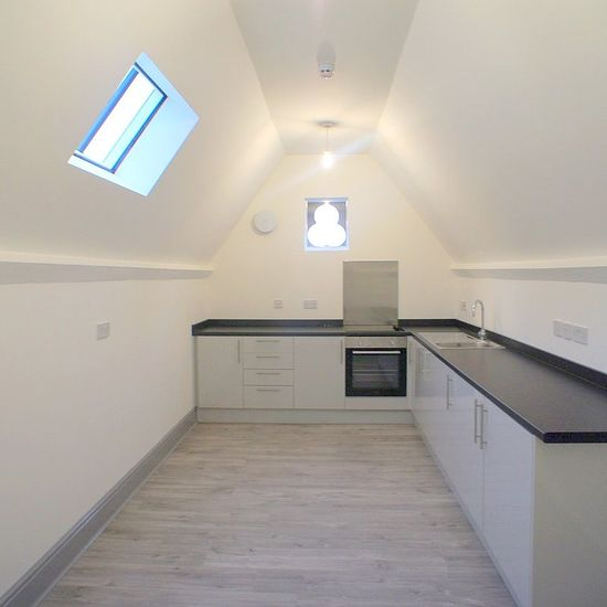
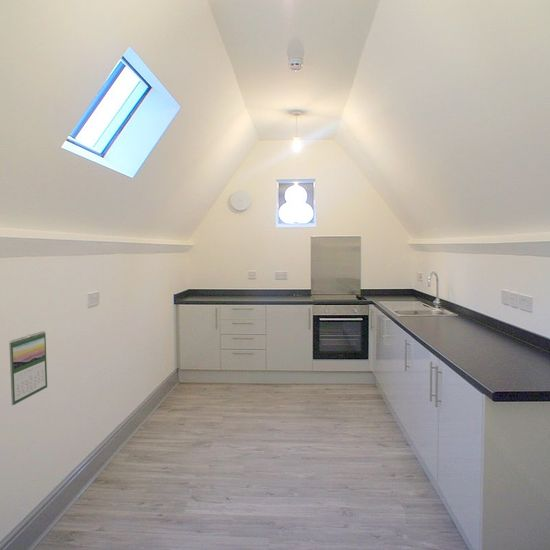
+ calendar [8,330,48,406]
